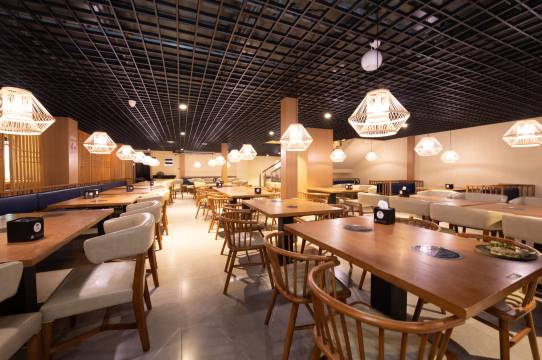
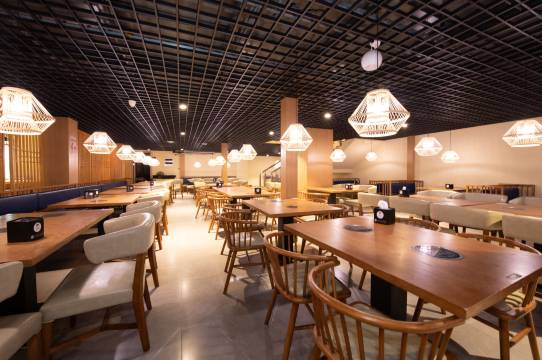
- dinner plate [474,241,539,262]
